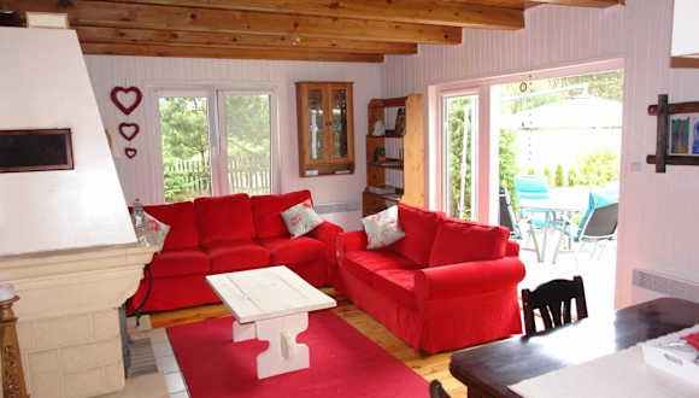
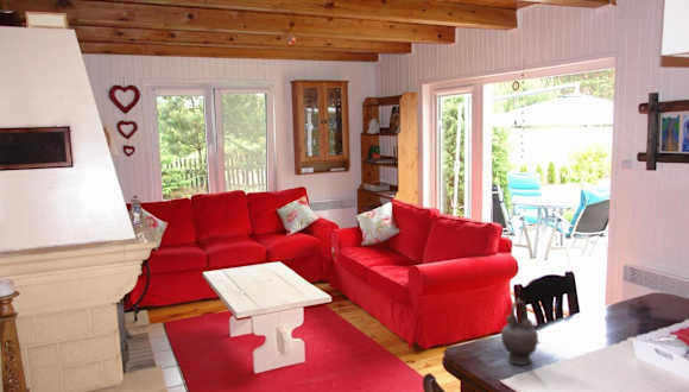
+ teapot [500,299,541,366]
